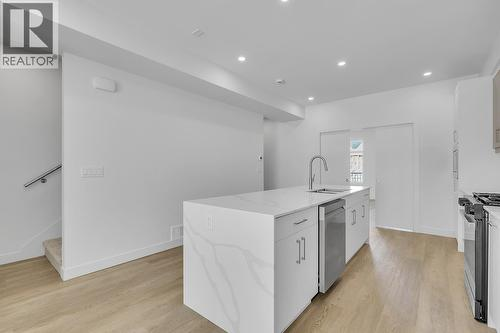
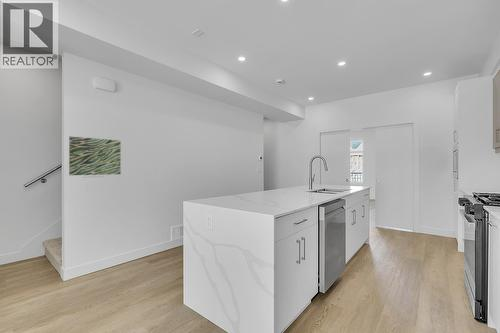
+ wall art [68,135,122,176]
